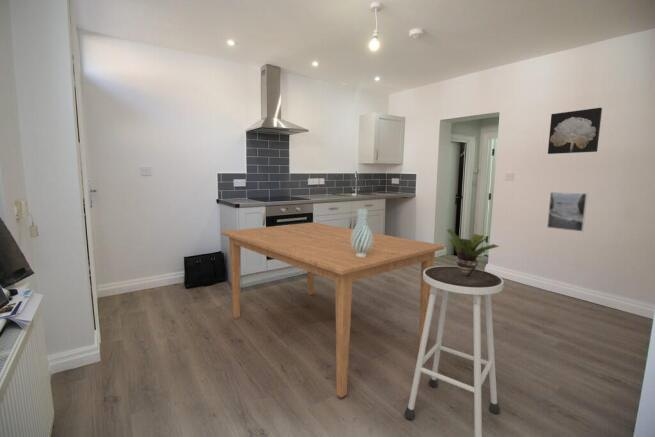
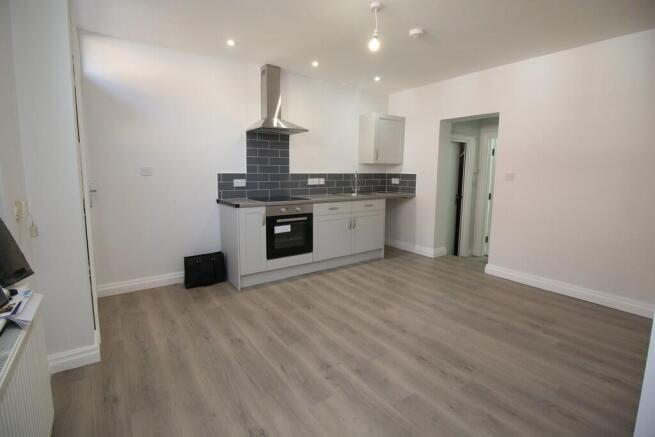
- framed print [546,191,588,233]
- stool [404,265,505,437]
- dining table [220,222,445,398]
- vase [351,207,373,257]
- potted plant [446,228,500,277]
- wall art [547,107,603,155]
